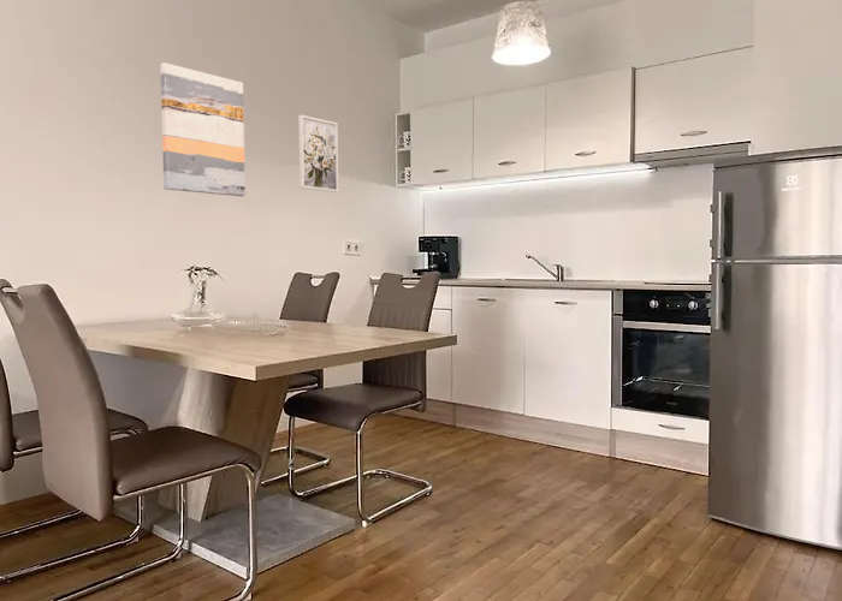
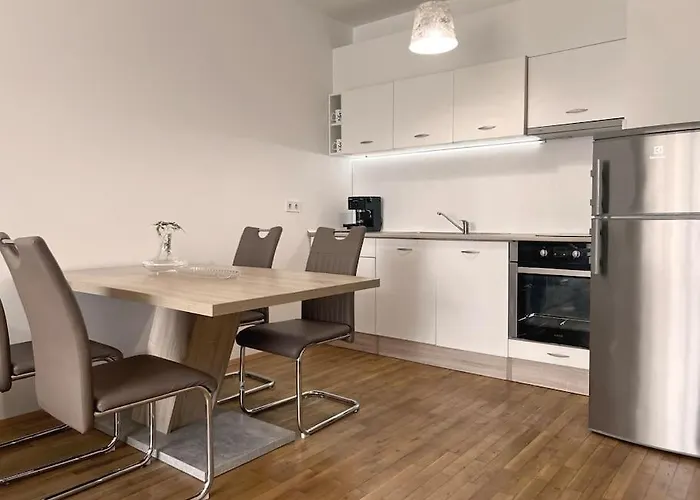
- wall art [159,61,247,197]
- wall art [297,114,339,194]
